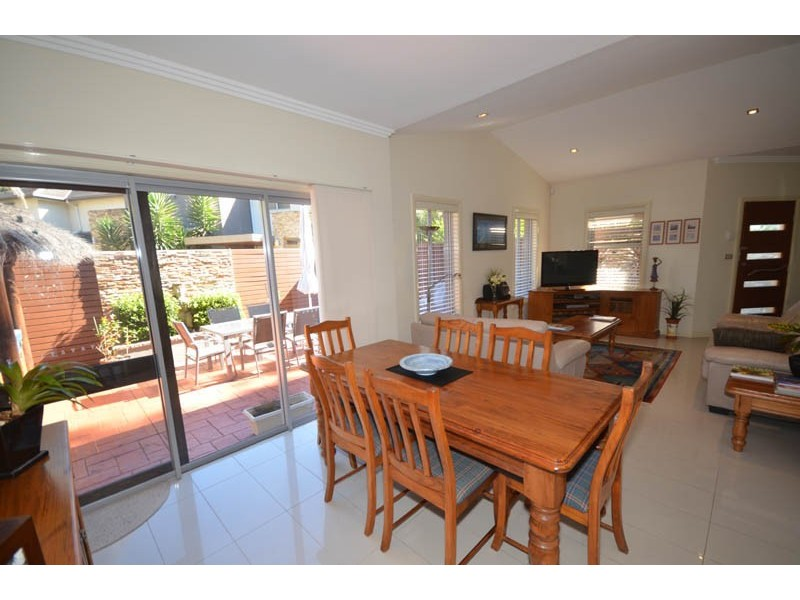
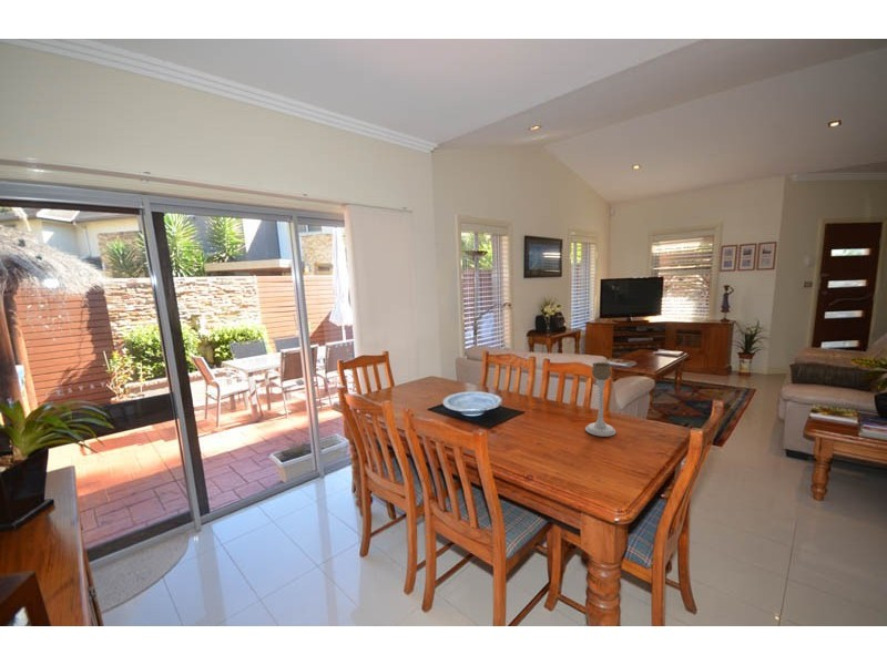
+ candle holder [584,361,616,438]
